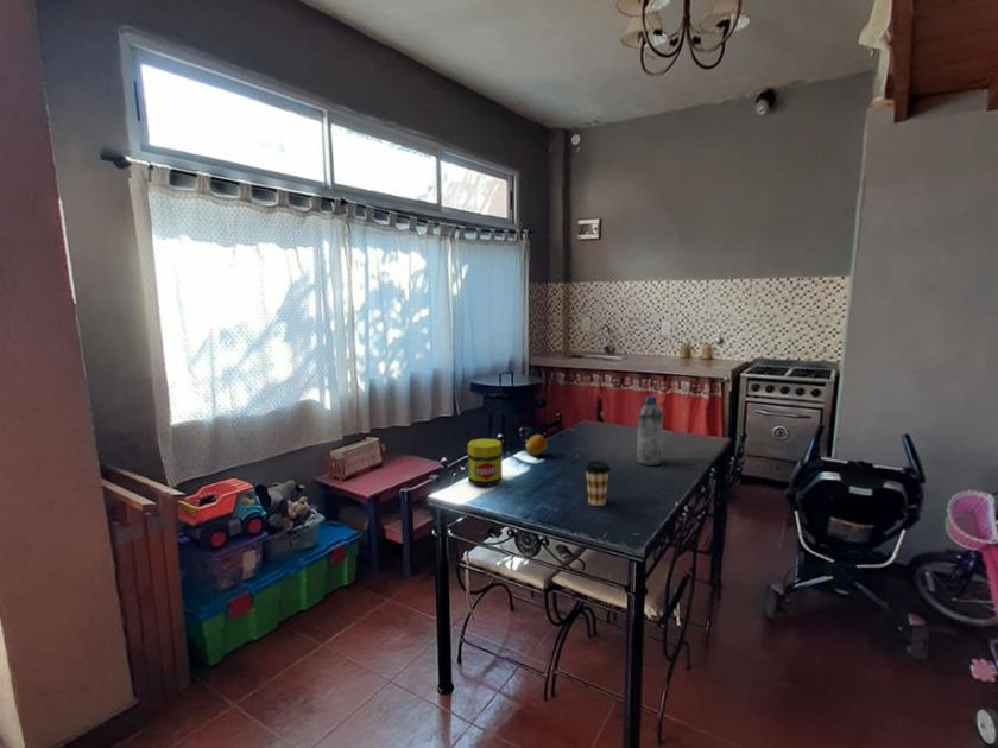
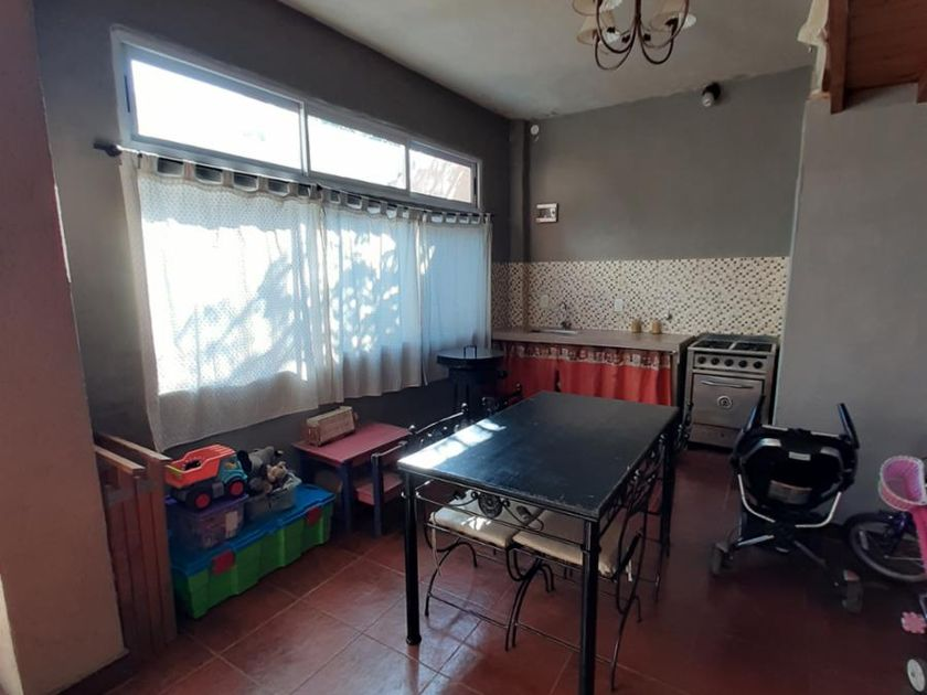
- jar [467,438,504,487]
- water bottle [636,394,664,467]
- fruit [525,433,548,456]
- coffee cup [583,459,612,507]
